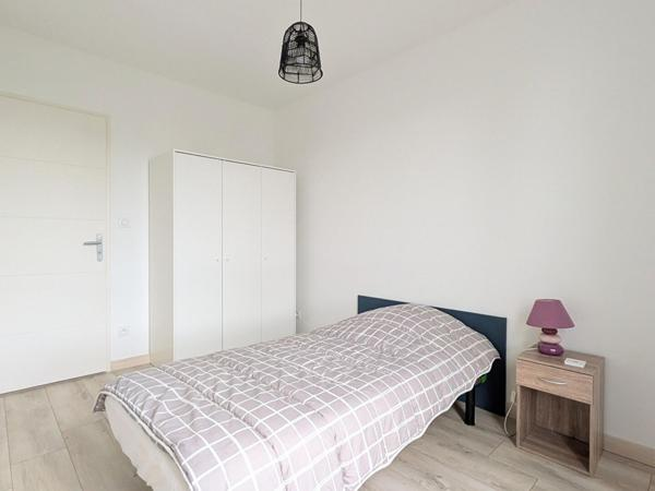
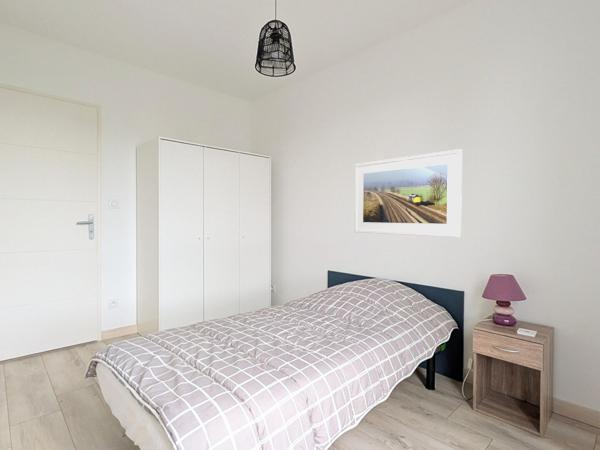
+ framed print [353,148,463,238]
